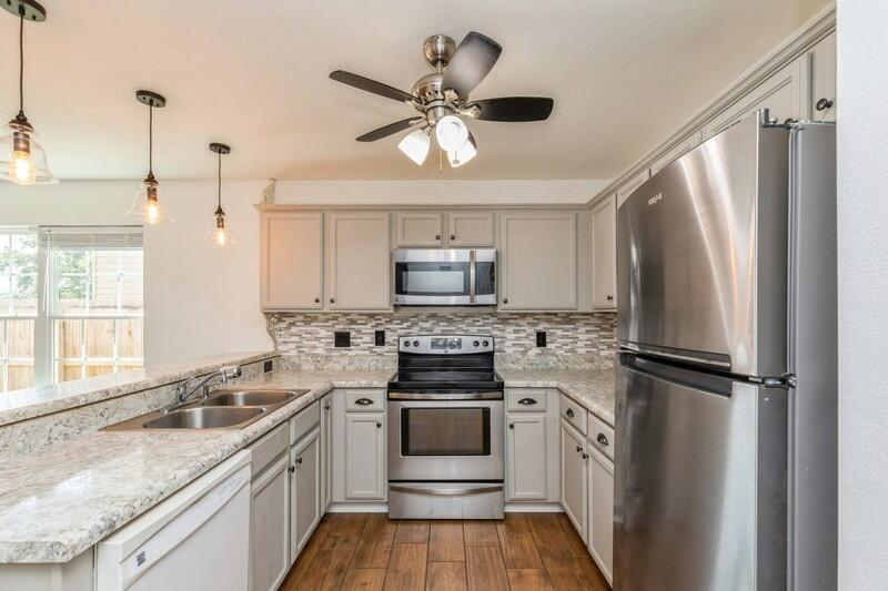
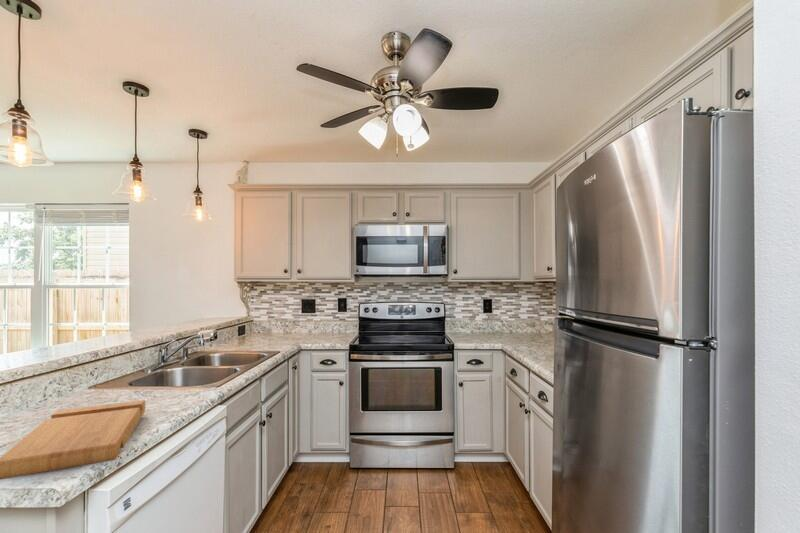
+ cutting board [0,399,146,480]
